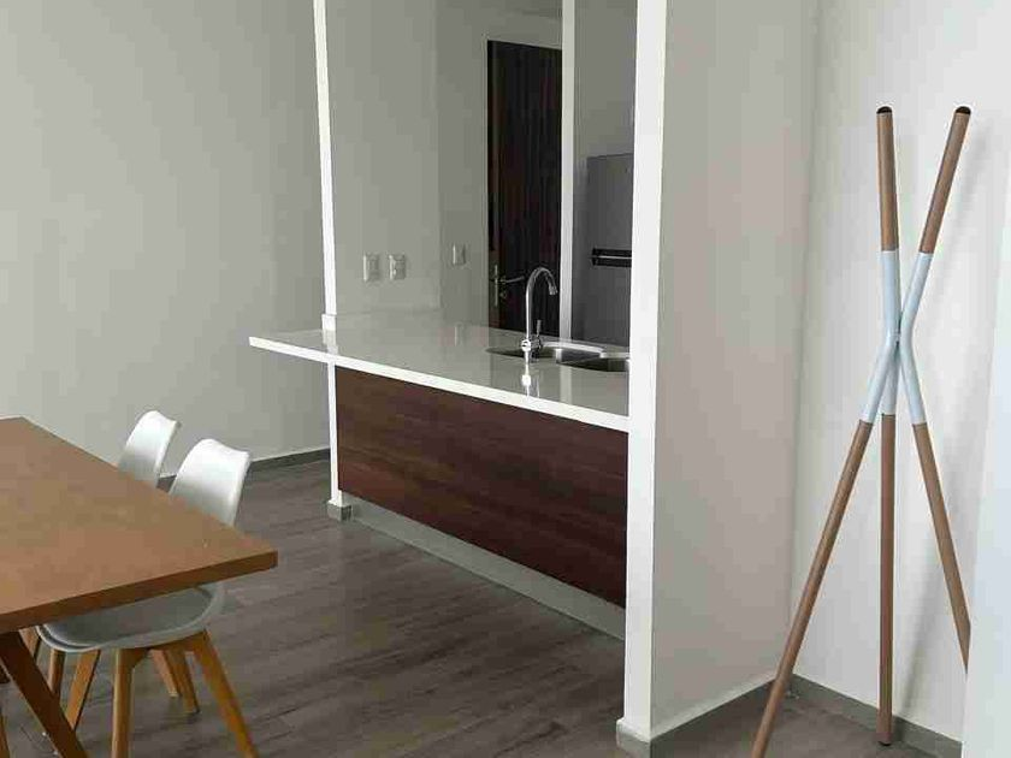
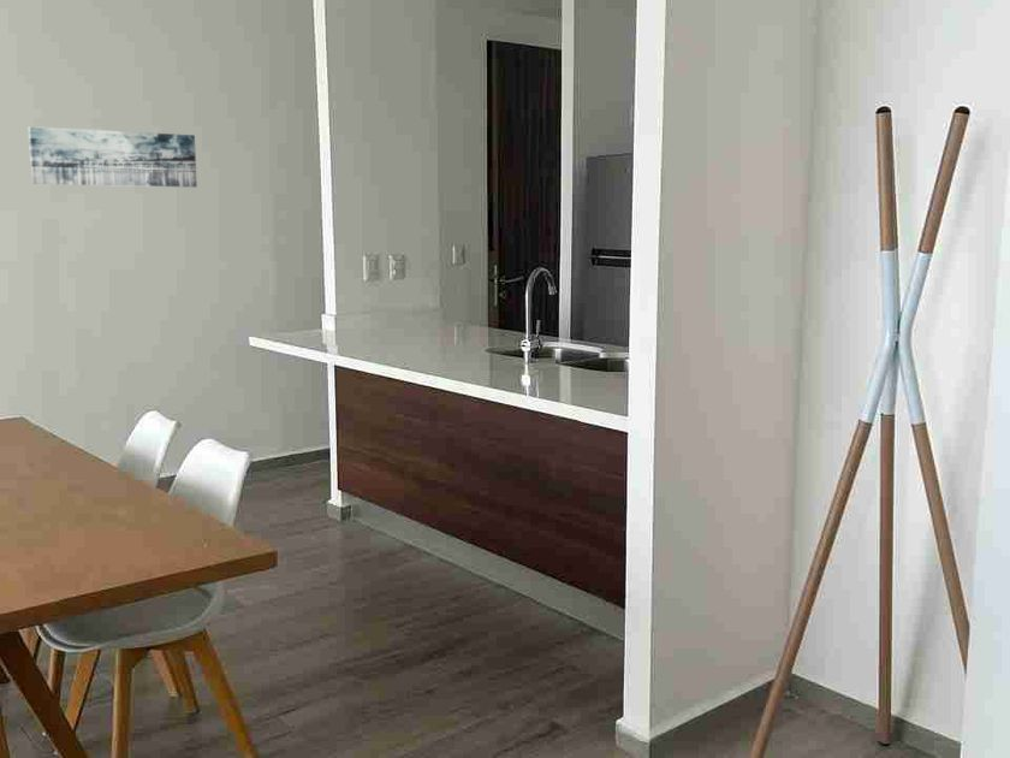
+ wall art [26,125,198,189]
